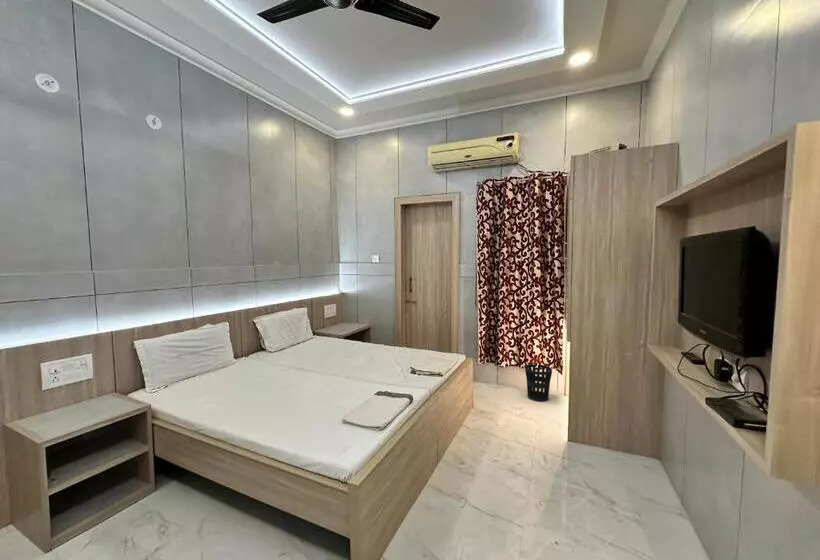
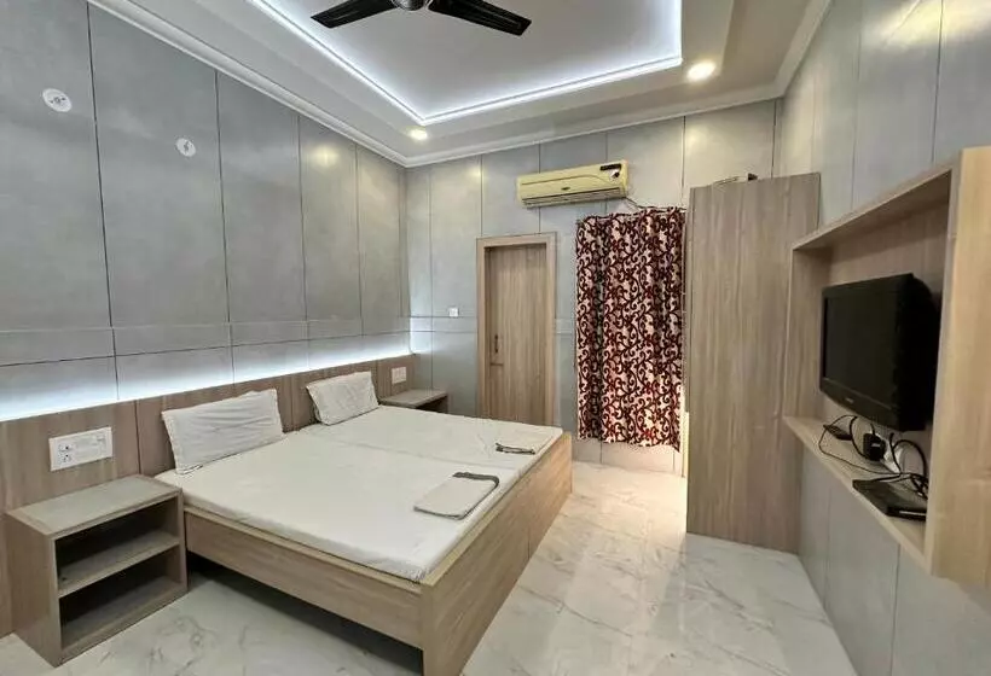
- wastebasket [524,363,553,403]
